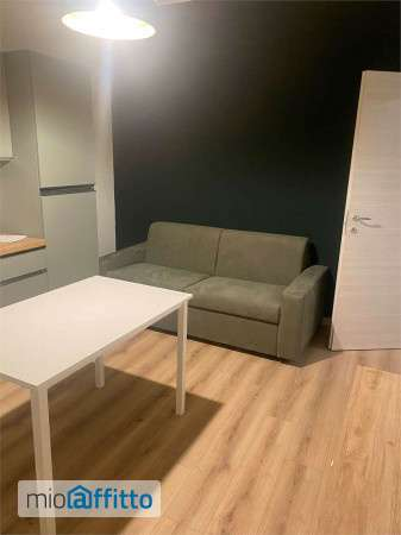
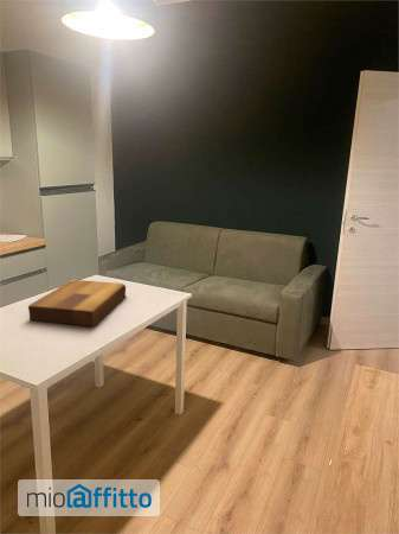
+ cutting board [27,279,127,328]
